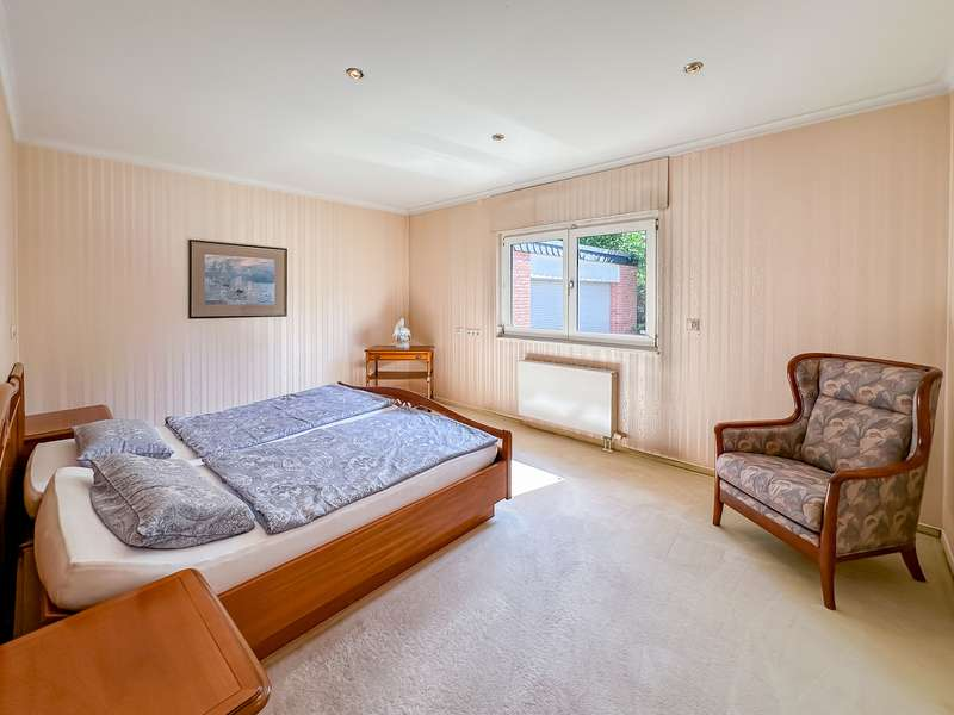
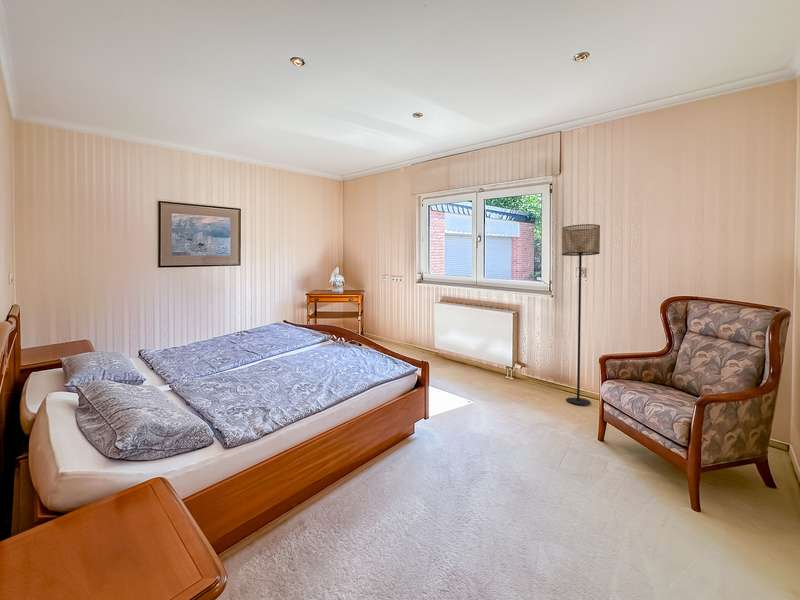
+ floor lamp [561,223,601,406]
